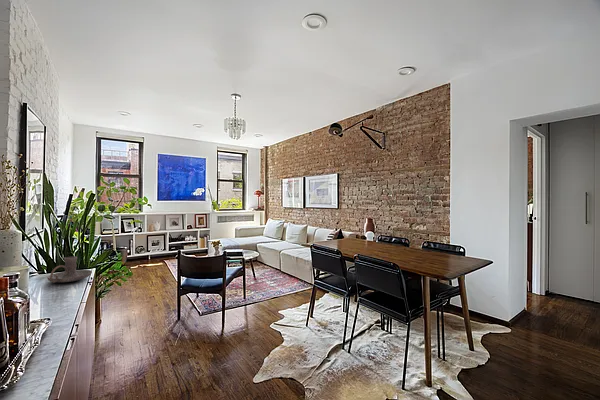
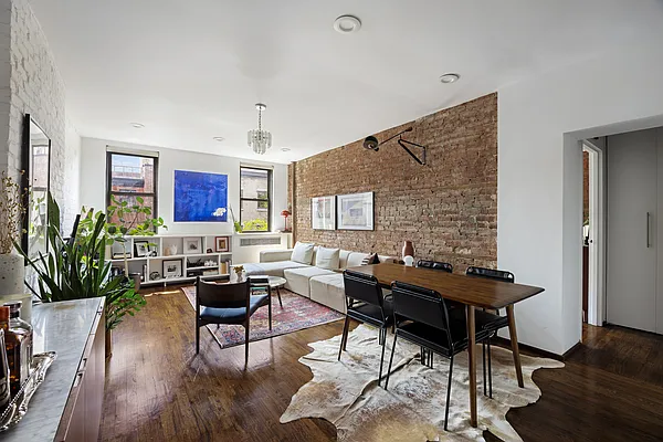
- candle holder [46,255,93,284]
